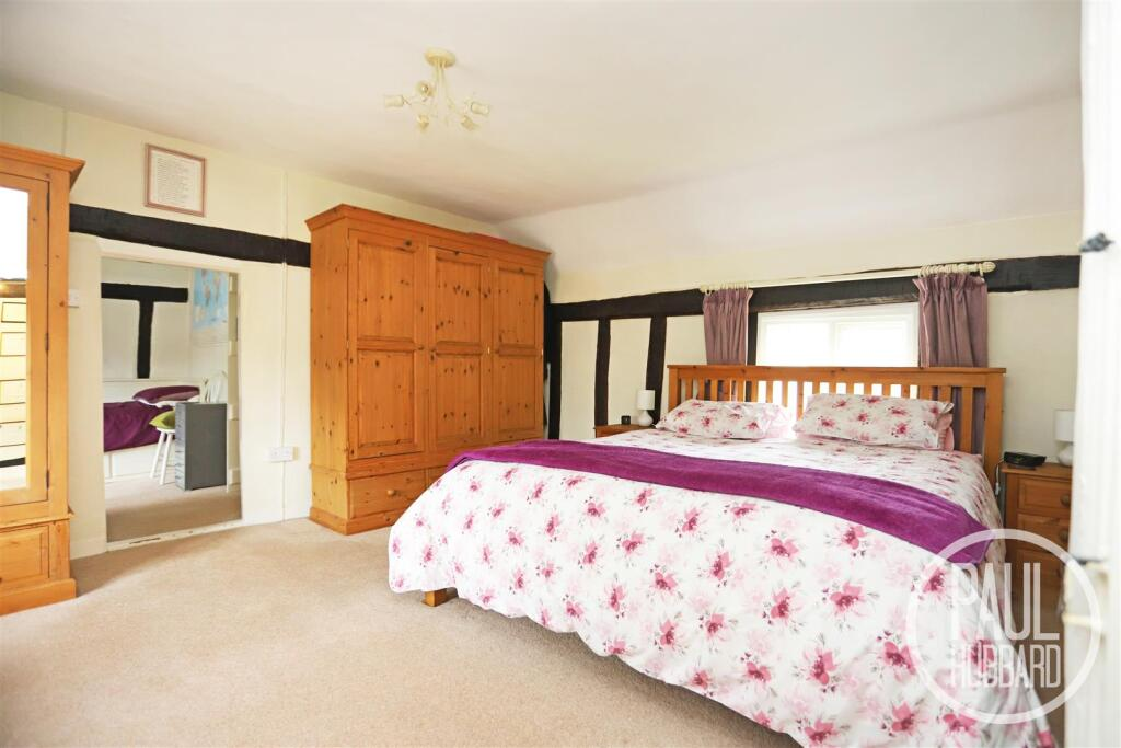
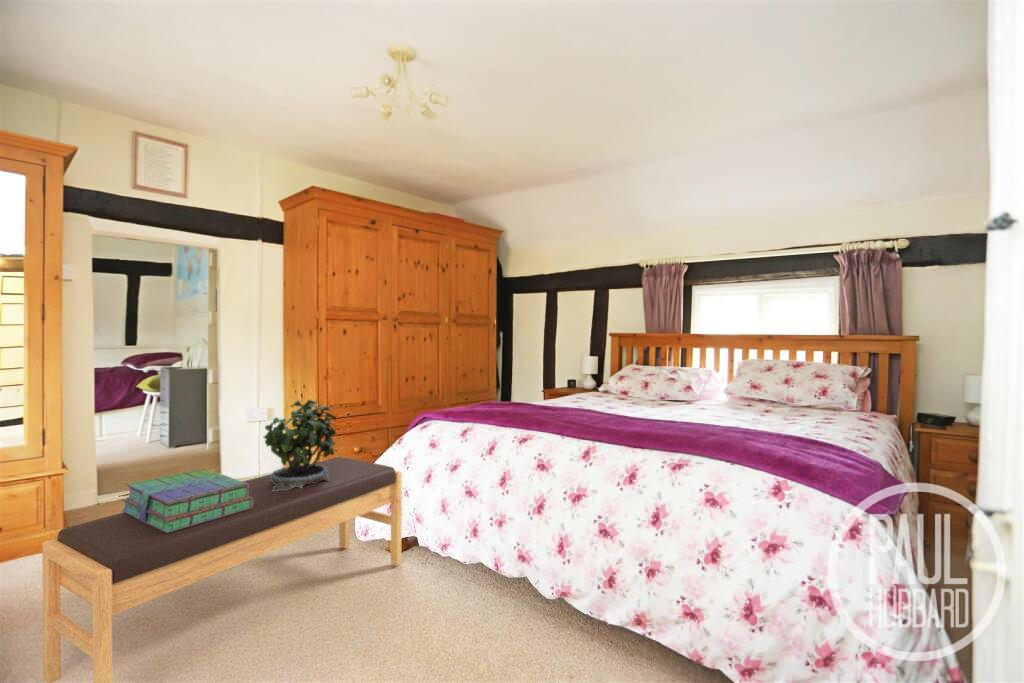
+ potted plant [262,398,338,491]
+ bench [41,456,403,683]
+ stack of books [120,468,254,533]
